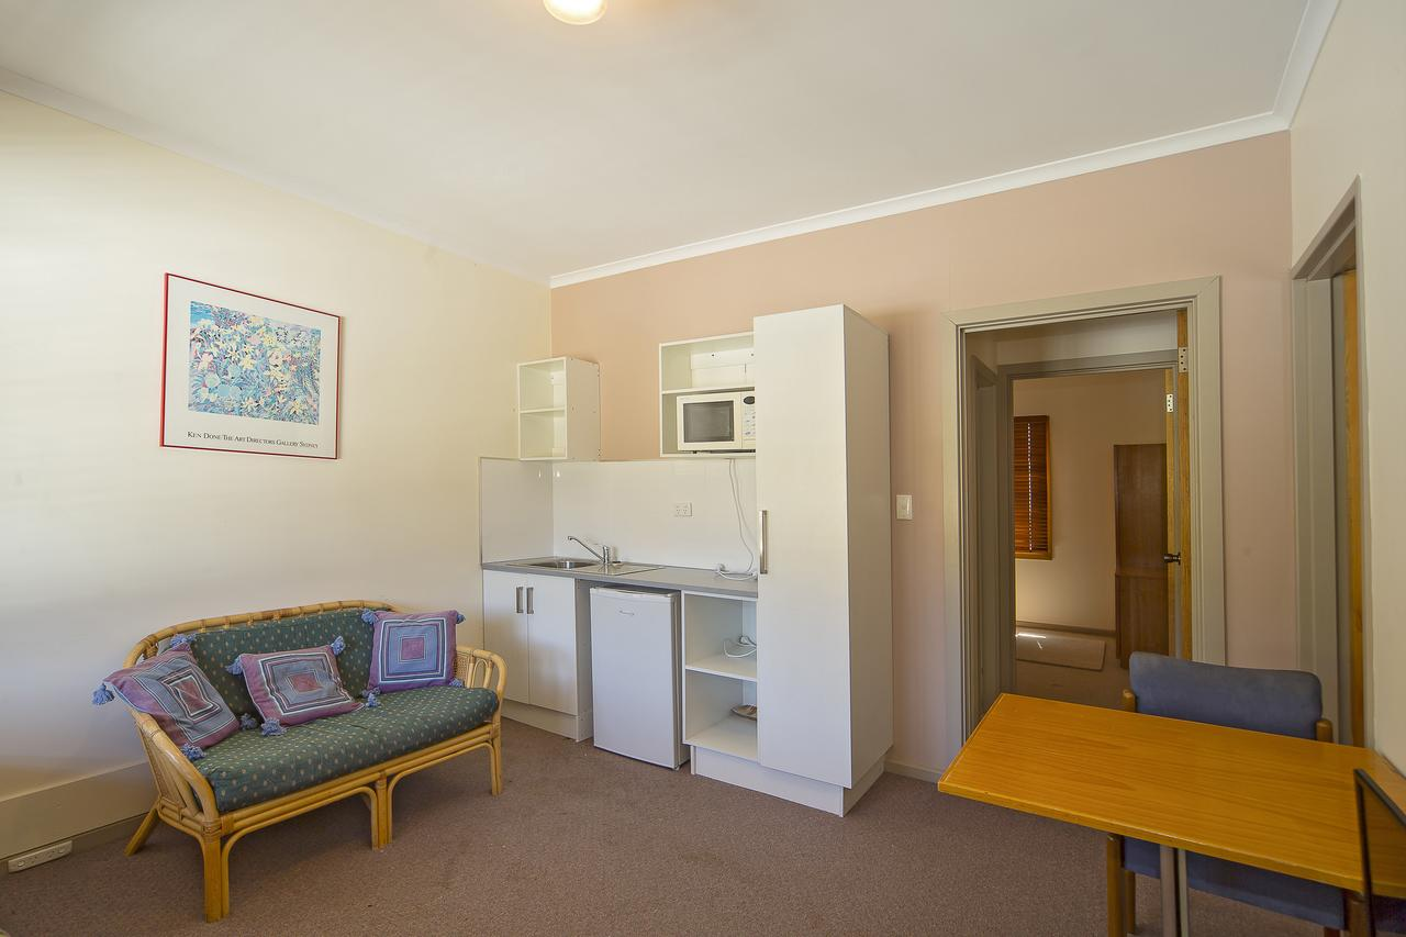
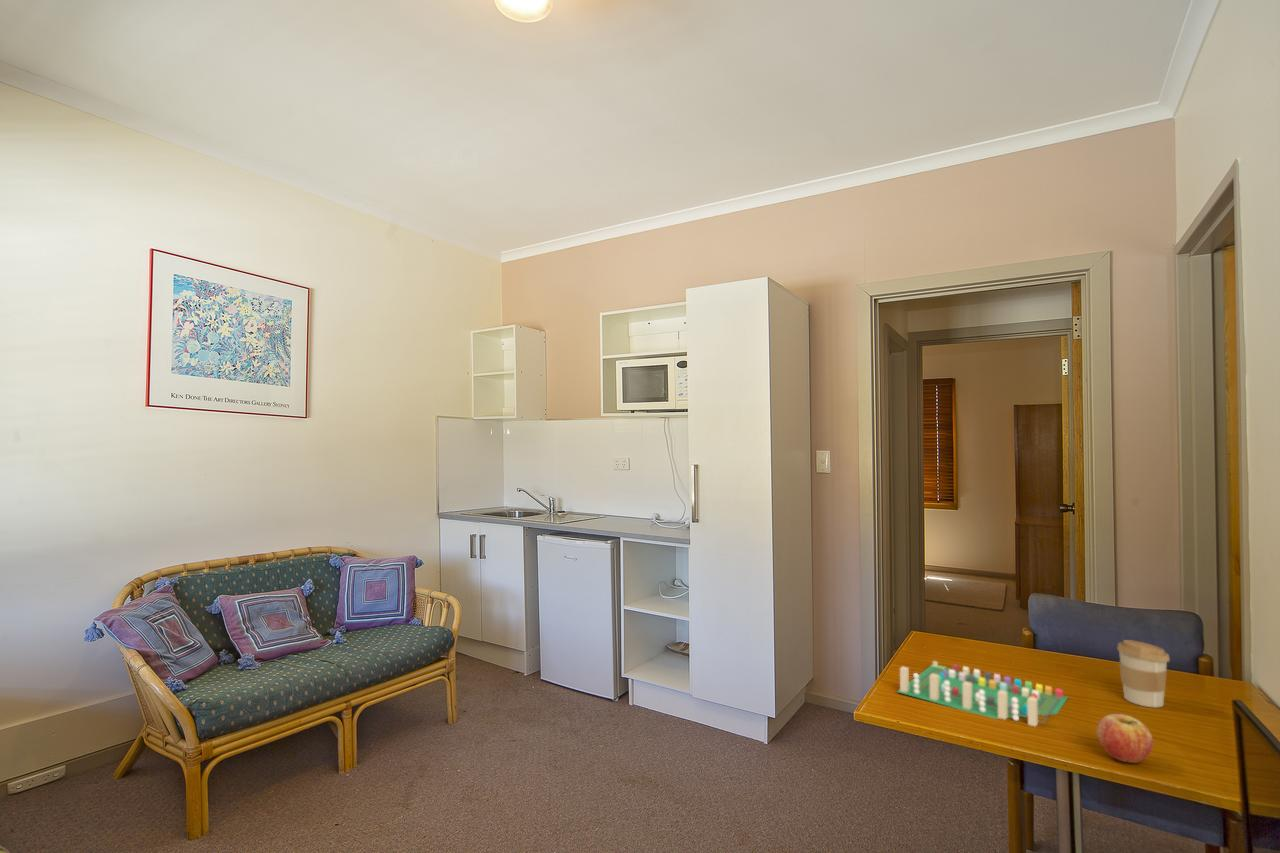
+ coffee cup [1116,639,1171,708]
+ fruit [1095,713,1154,764]
+ board game [896,660,1069,728]
